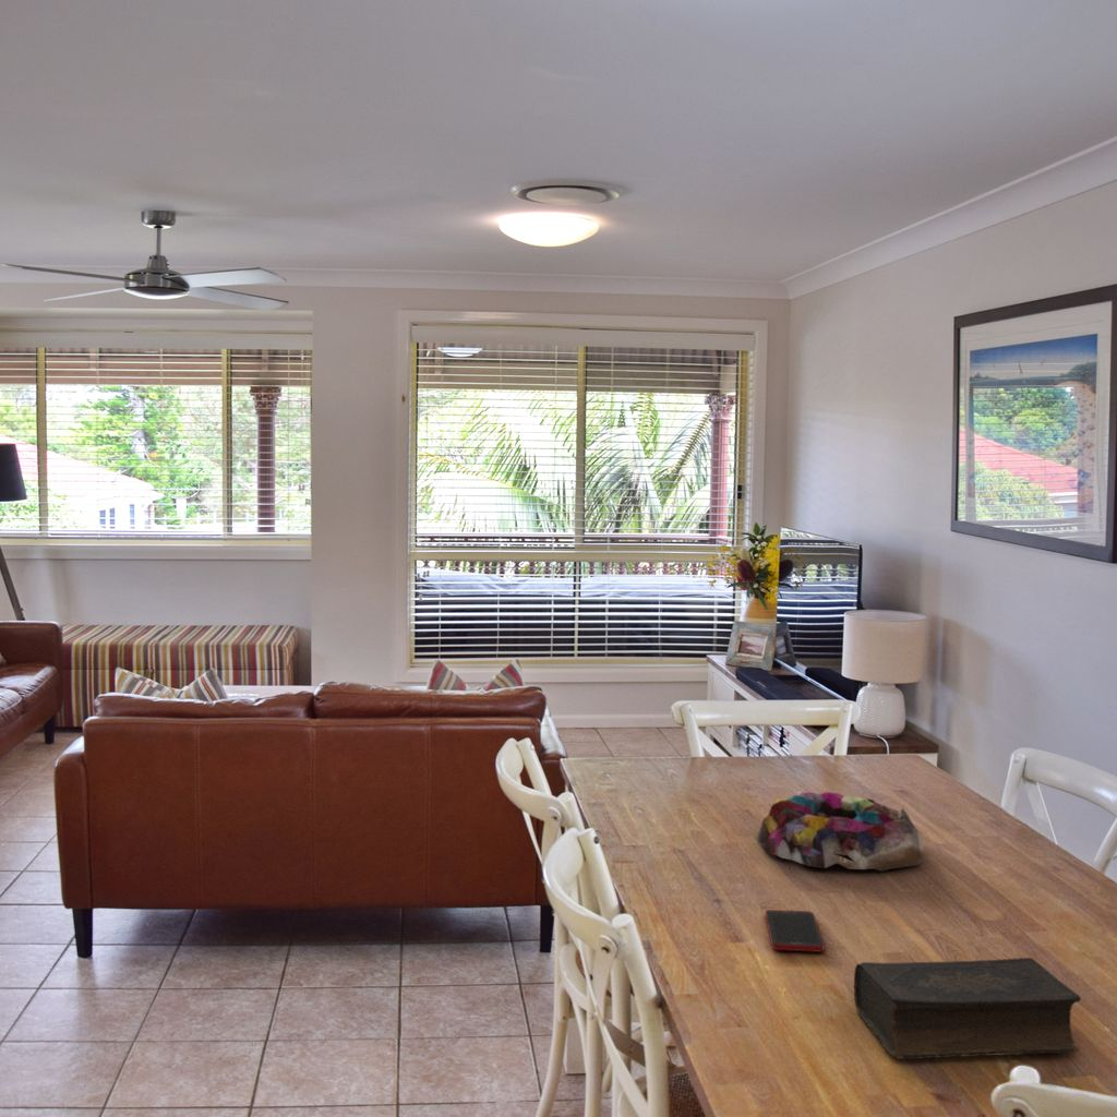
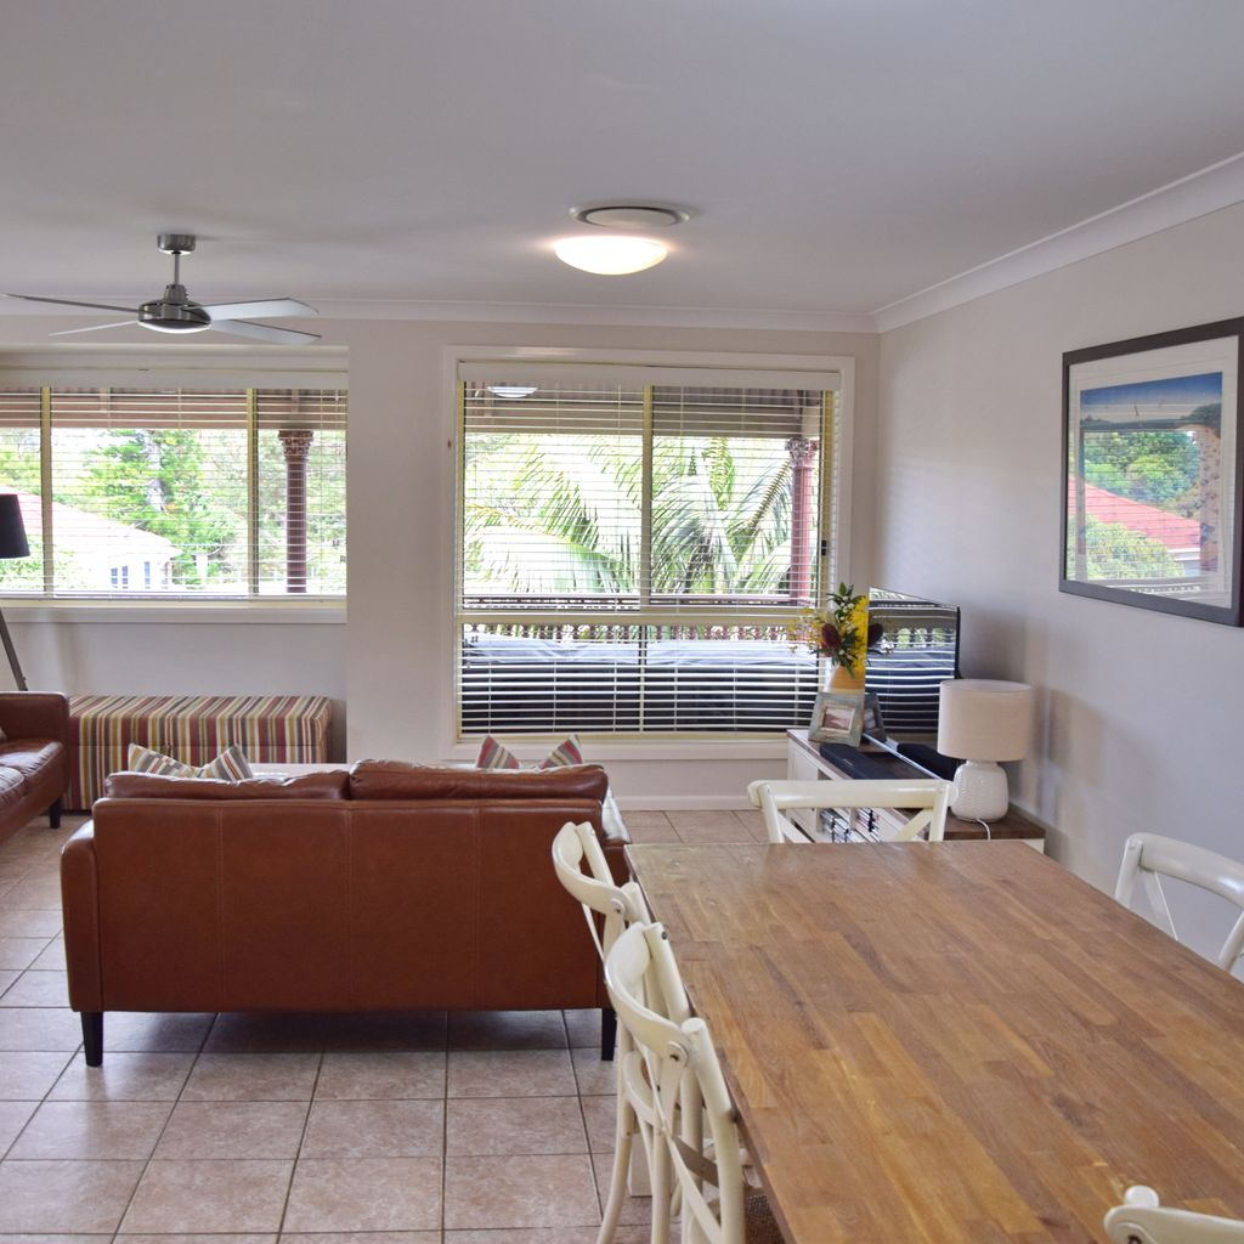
- book [853,957,1082,1060]
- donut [757,791,925,873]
- cell phone [765,909,826,953]
